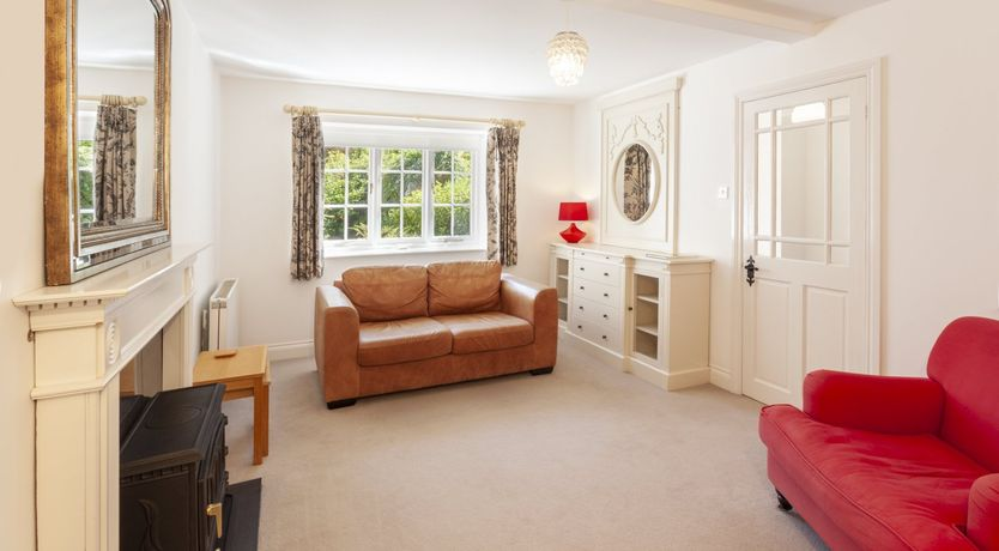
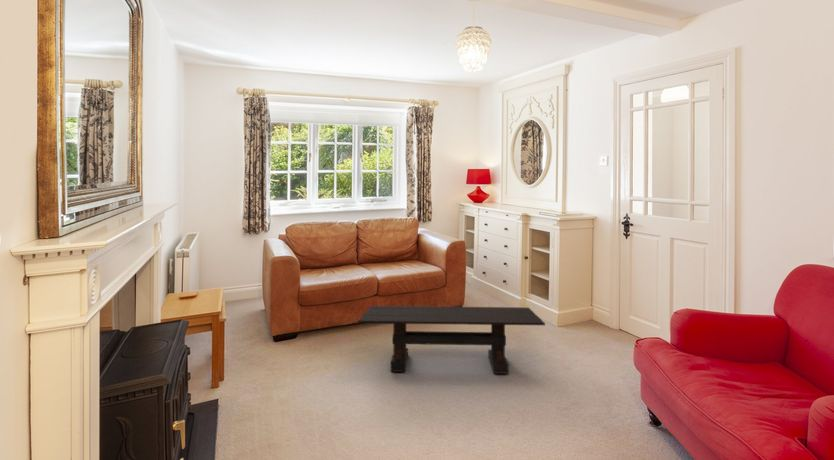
+ coffee table [357,305,546,375]
